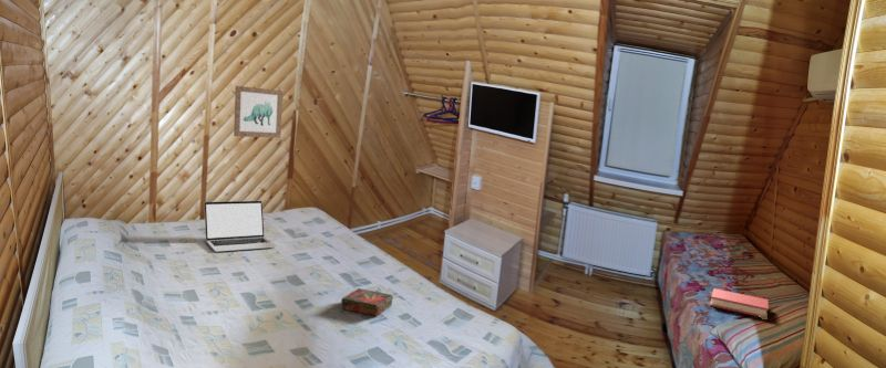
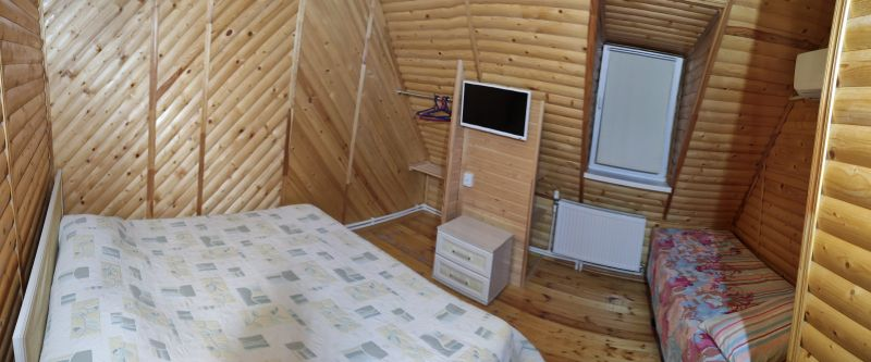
- wall art [233,85,284,139]
- book [340,287,394,317]
- hardback book [709,287,770,317]
- laptop [204,200,277,253]
